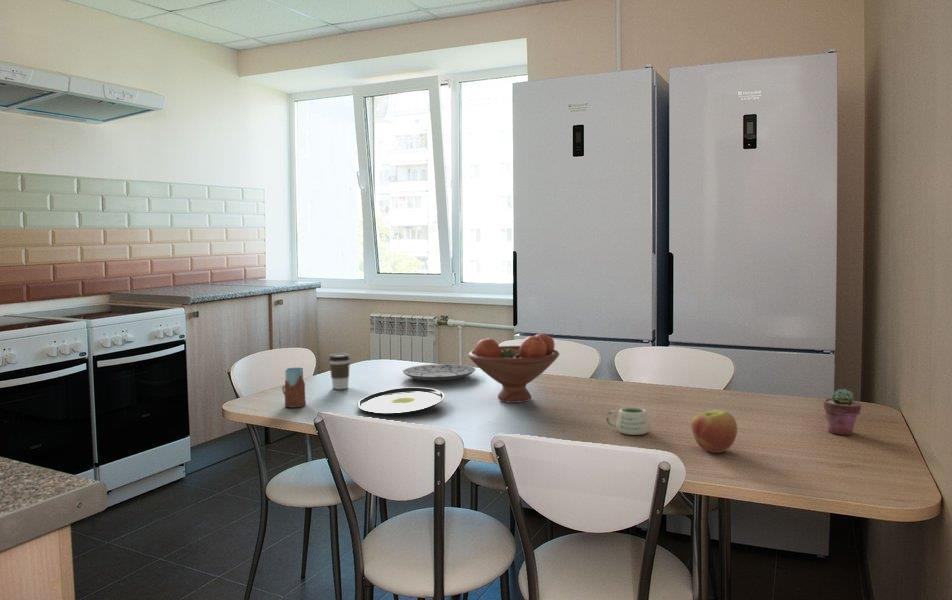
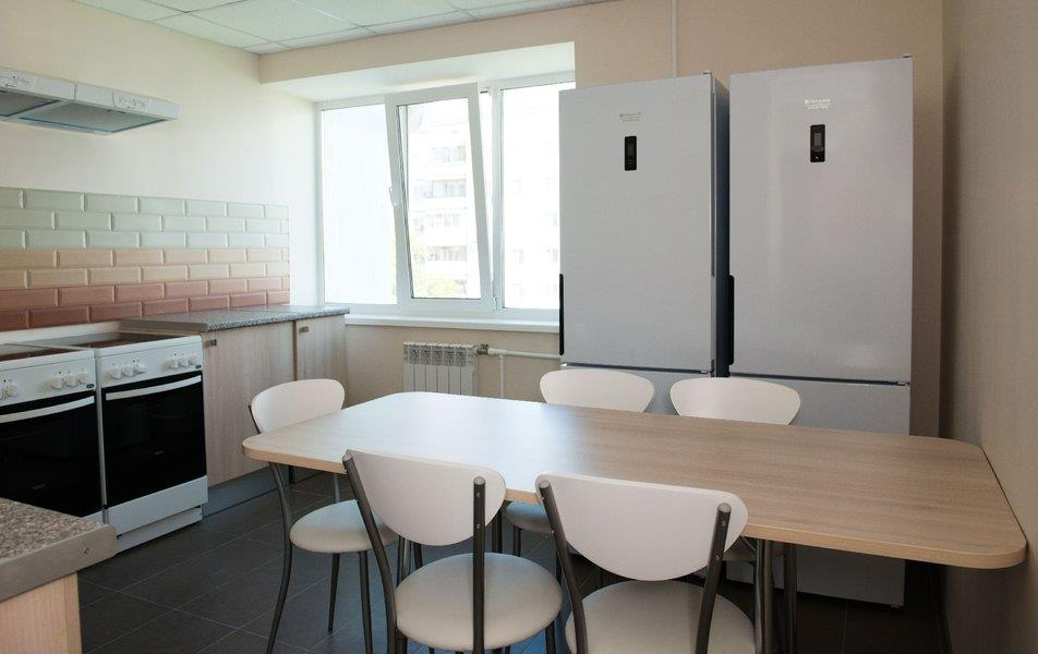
- mug [605,406,651,436]
- plate [402,363,477,382]
- coffee cup [328,353,351,390]
- drinking glass [281,367,307,408]
- potted succulent [822,388,862,436]
- fruit bowl [467,332,560,404]
- apple [690,409,738,454]
- plate [356,386,446,416]
